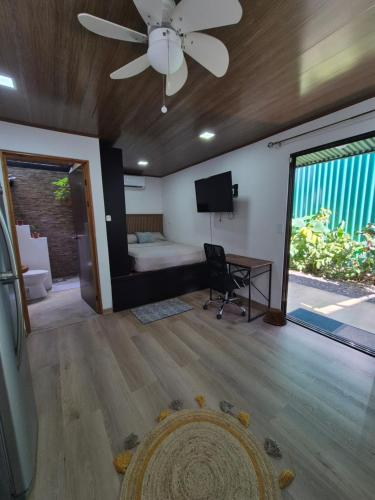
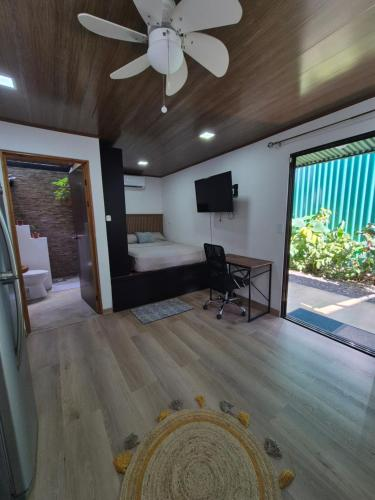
- woven basket [262,307,288,327]
